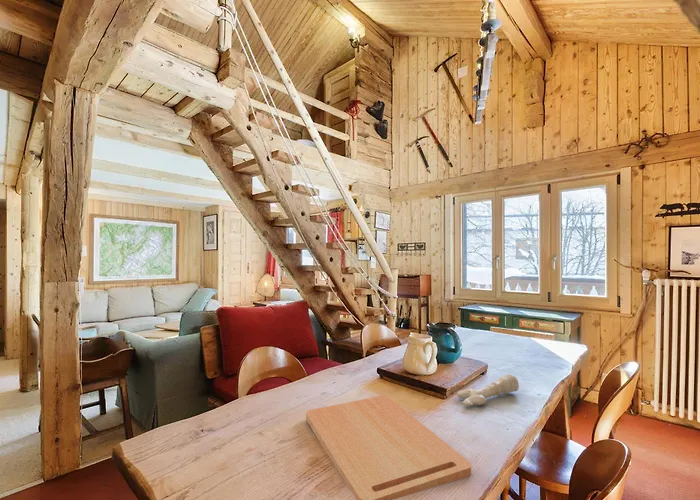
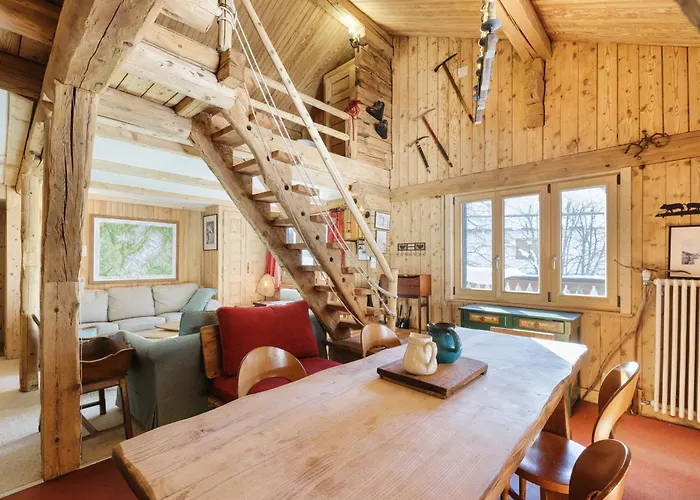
- candlestick [455,373,520,407]
- cutting board [305,395,472,500]
